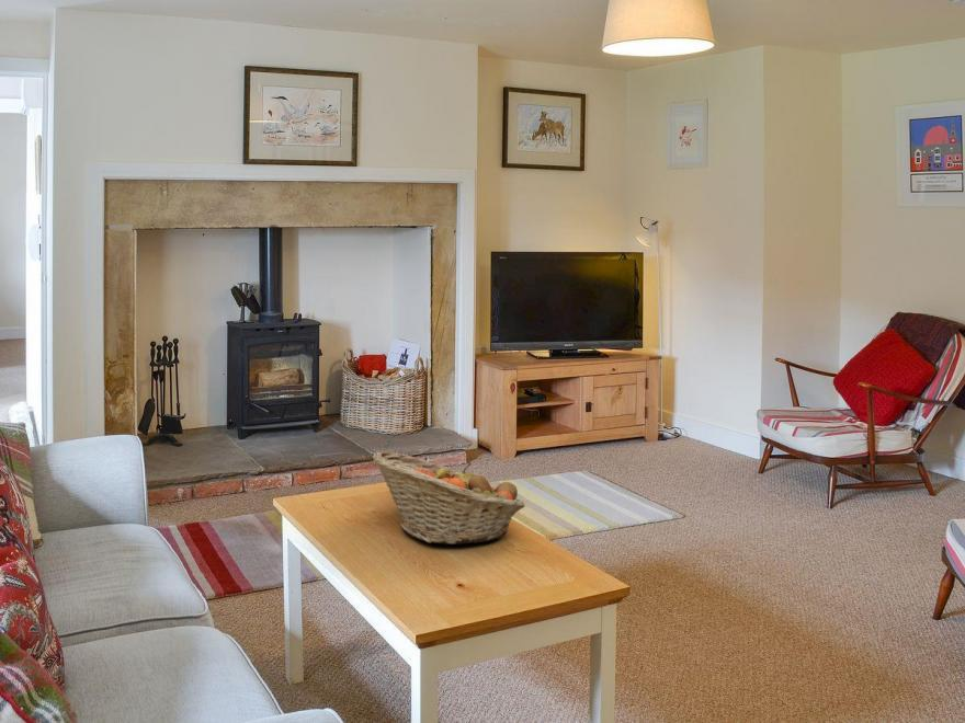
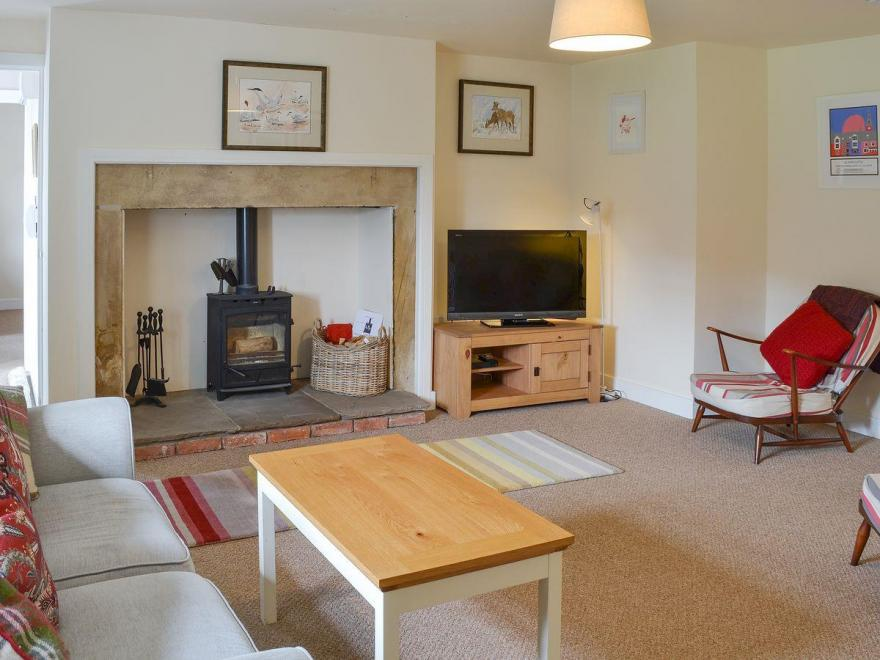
- fruit basket [371,450,525,546]
